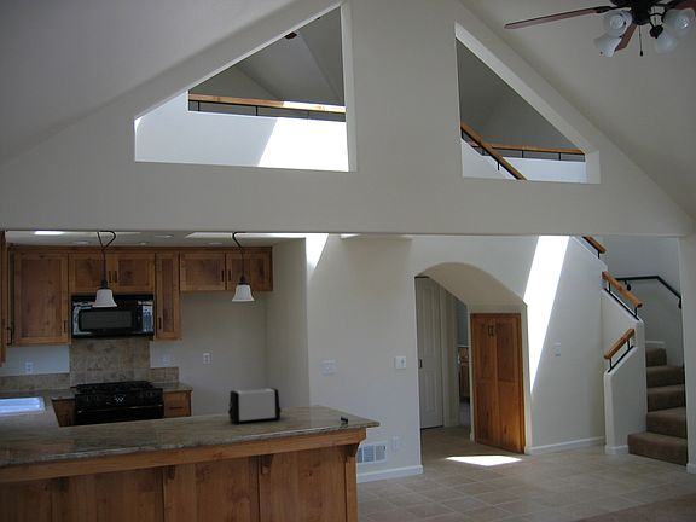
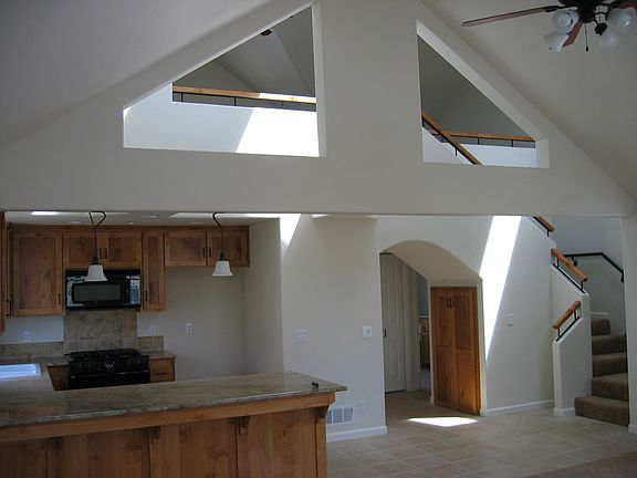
- toaster [227,387,283,425]
